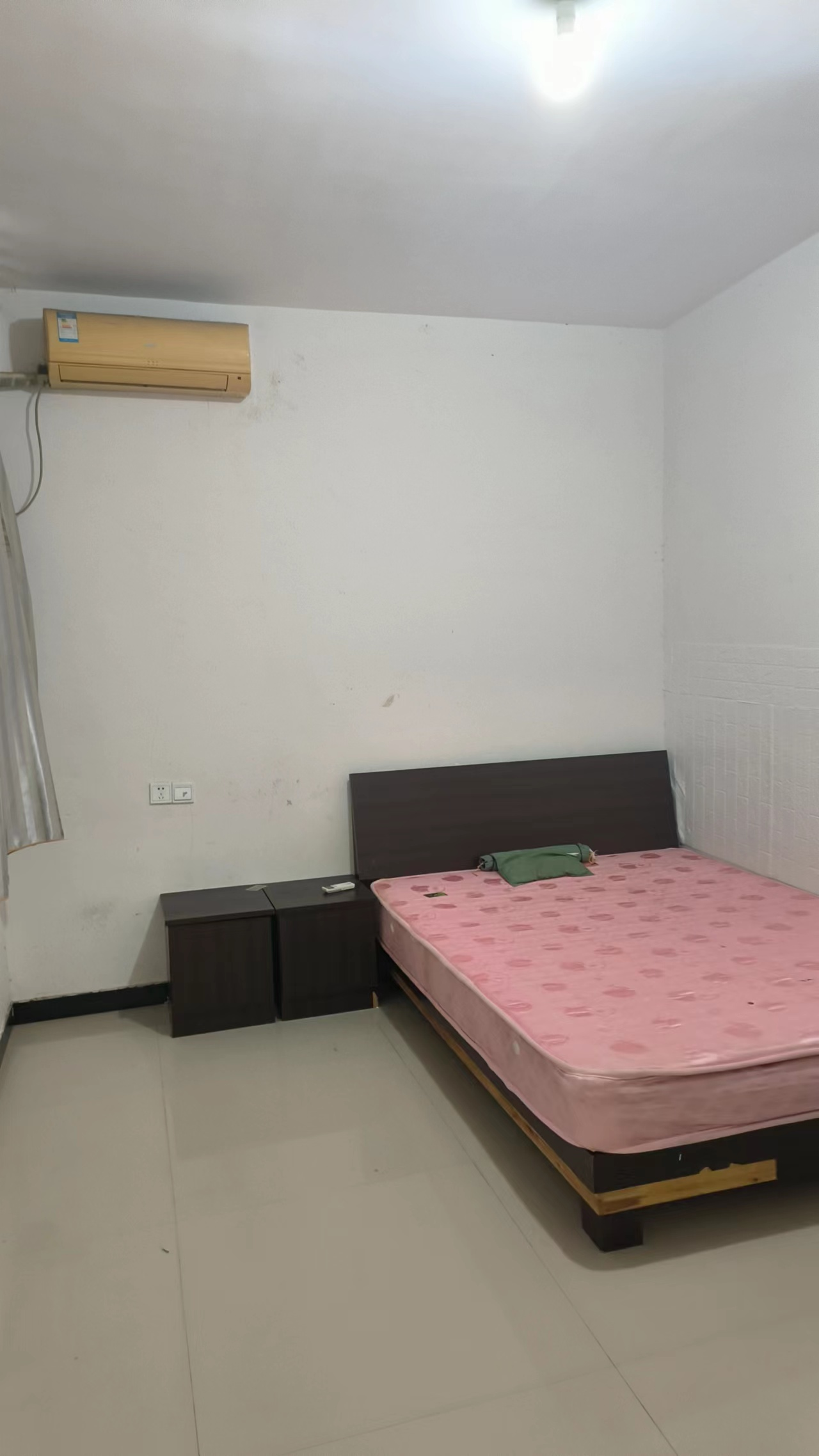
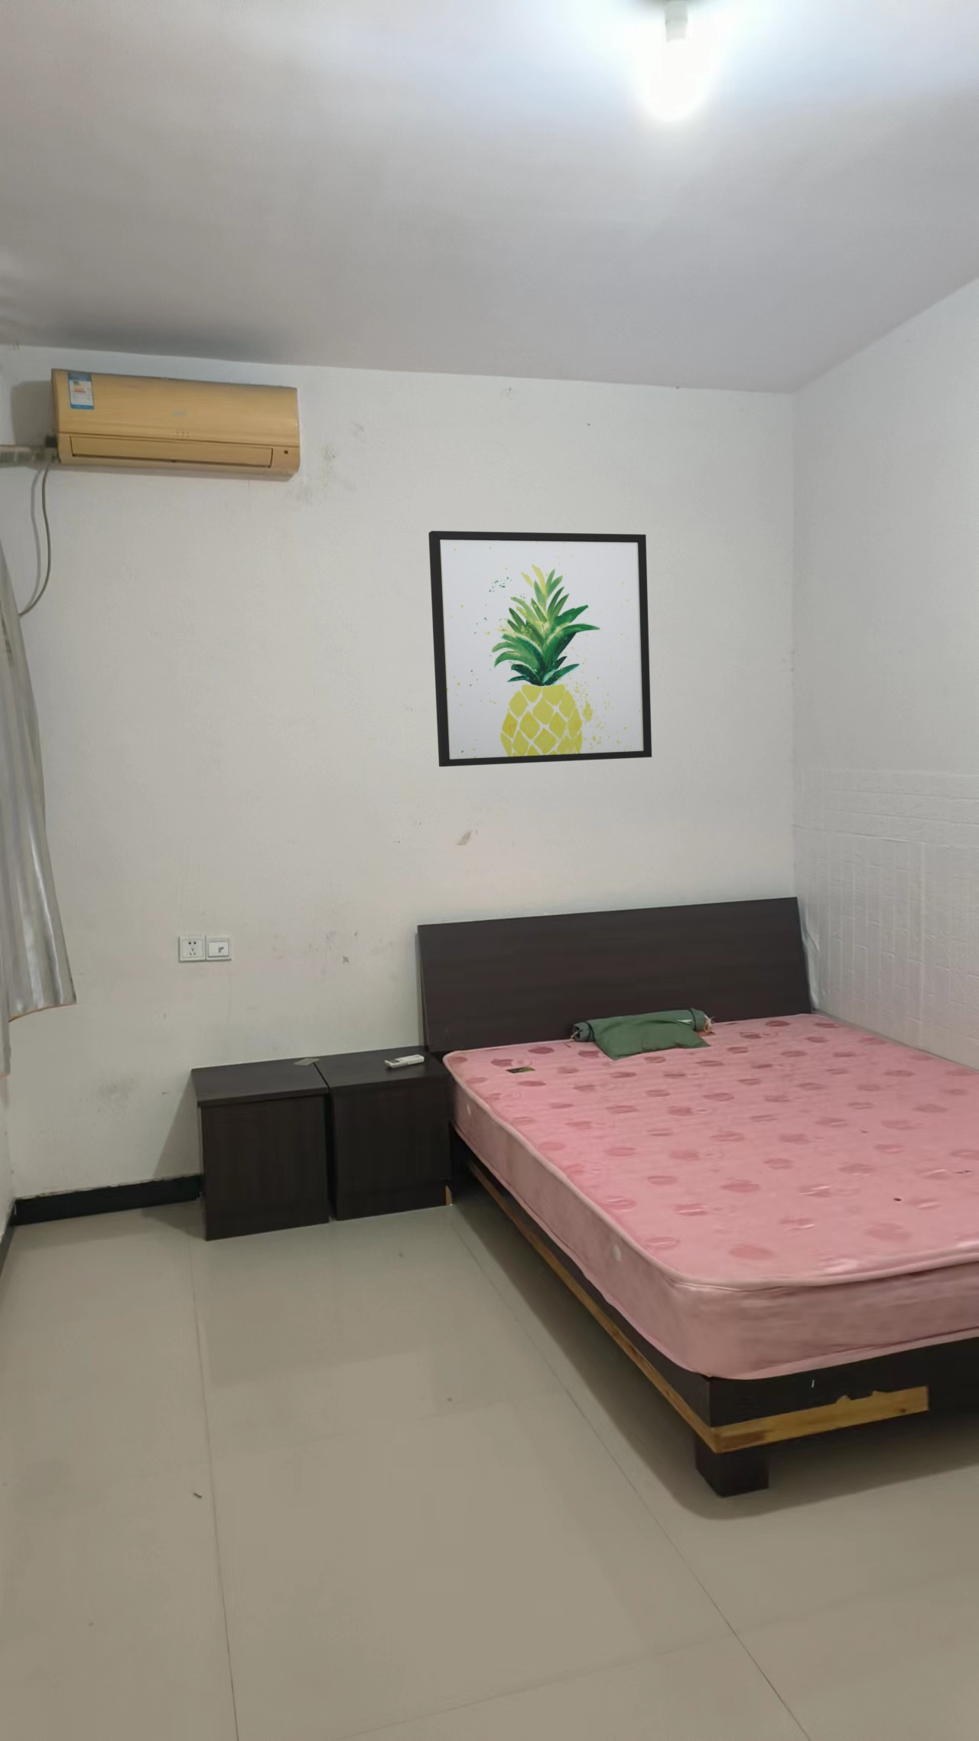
+ wall art [428,530,653,768]
